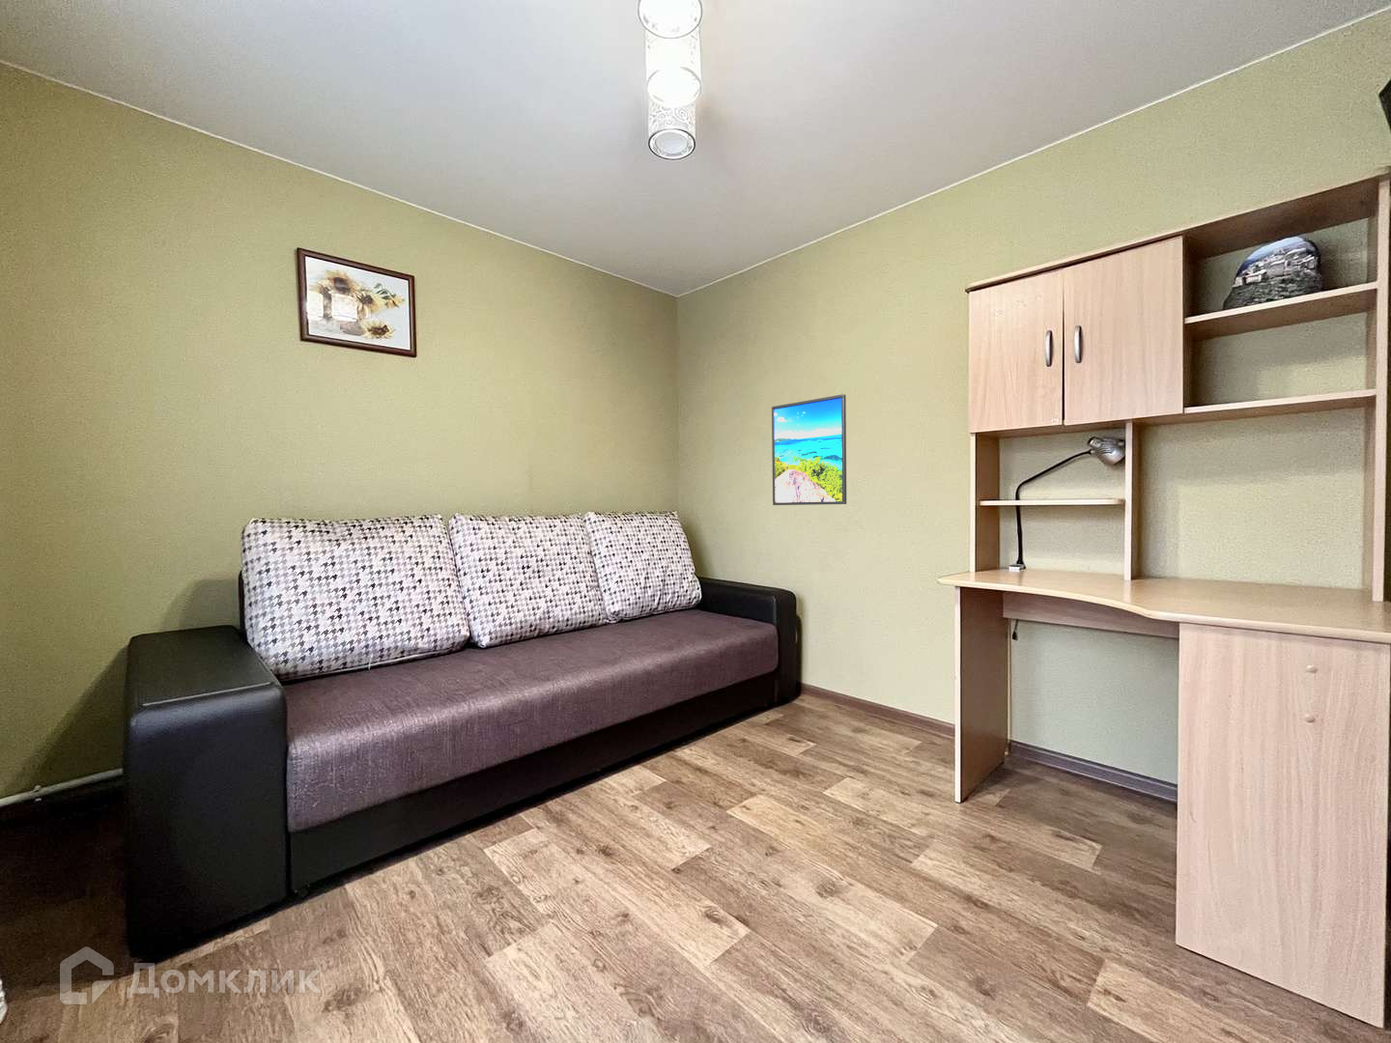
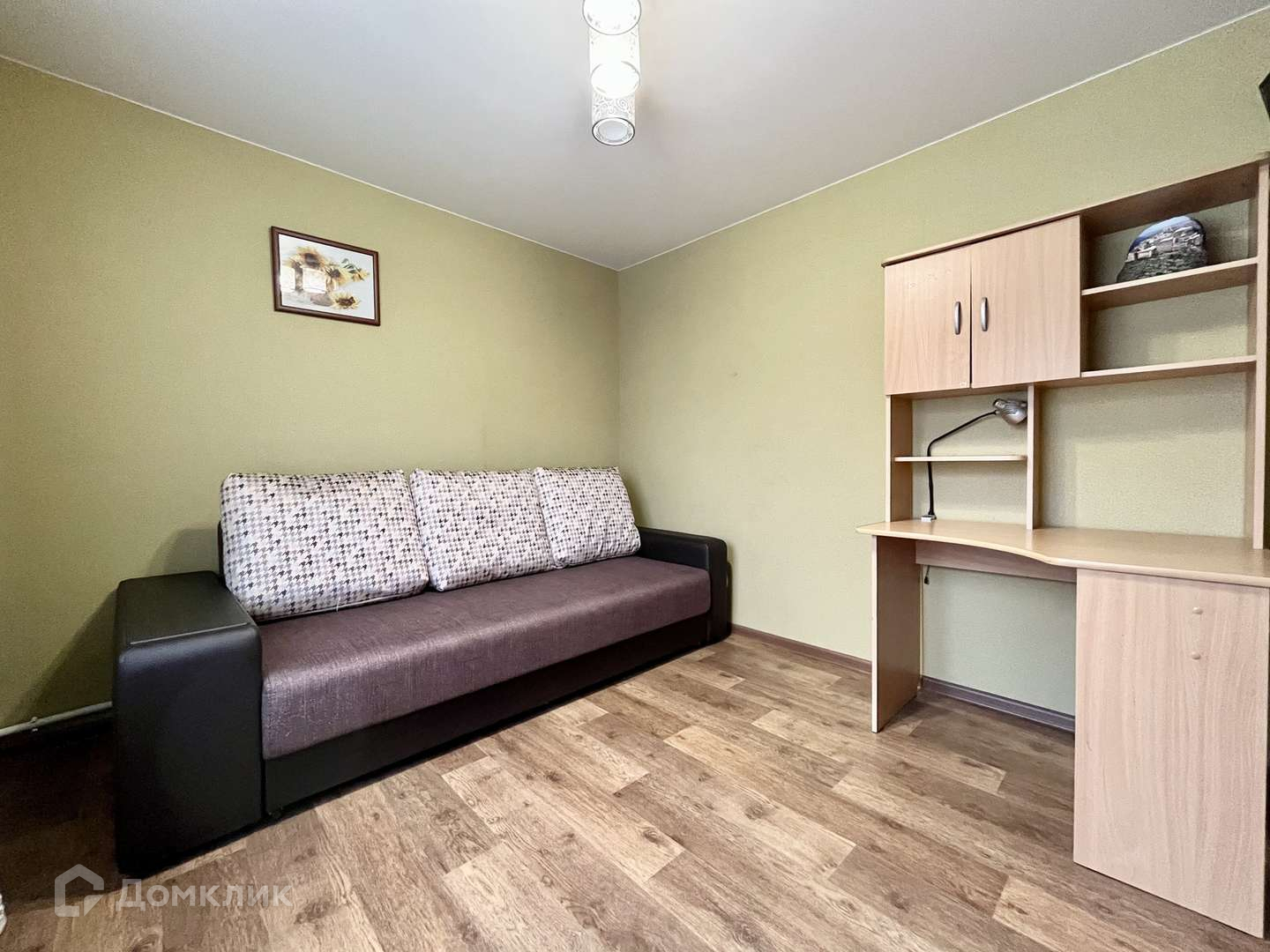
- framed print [771,393,847,506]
